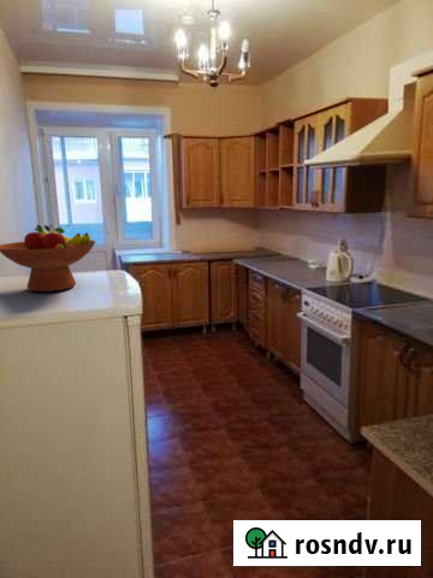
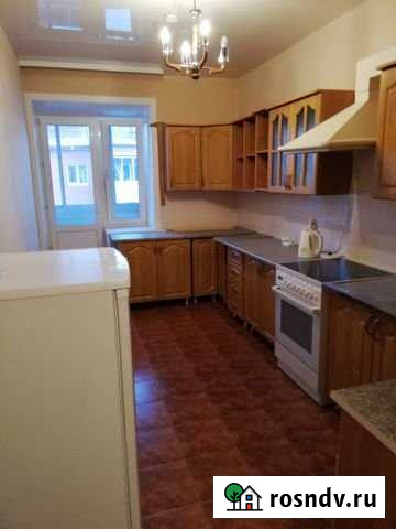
- fruit bowl [0,224,97,293]
